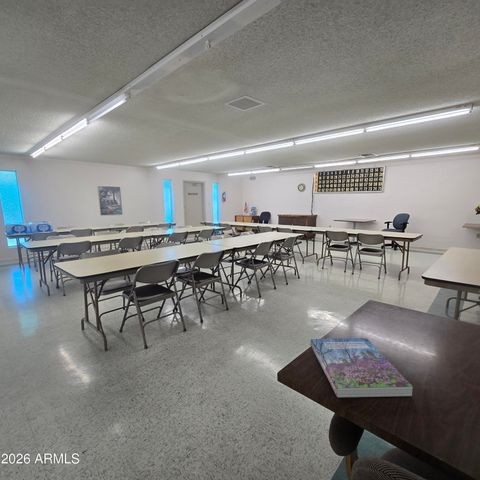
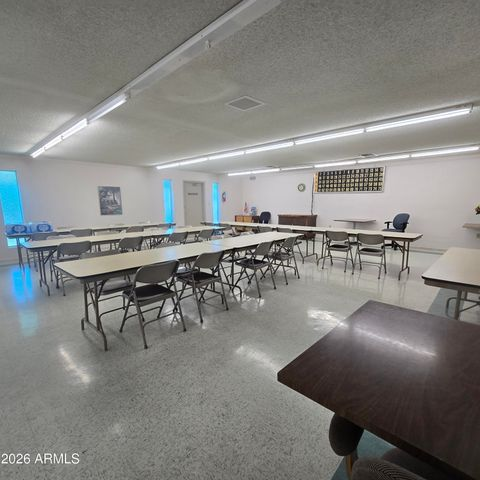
- book [310,337,413,399]
